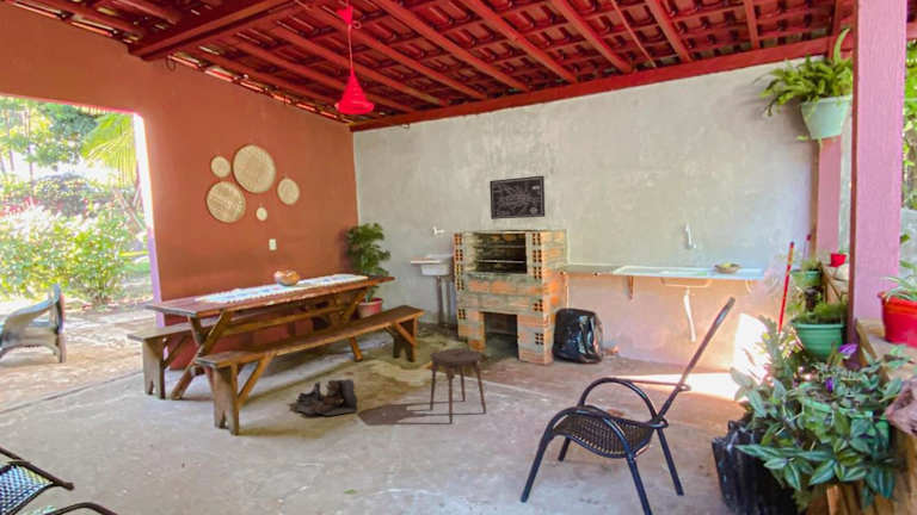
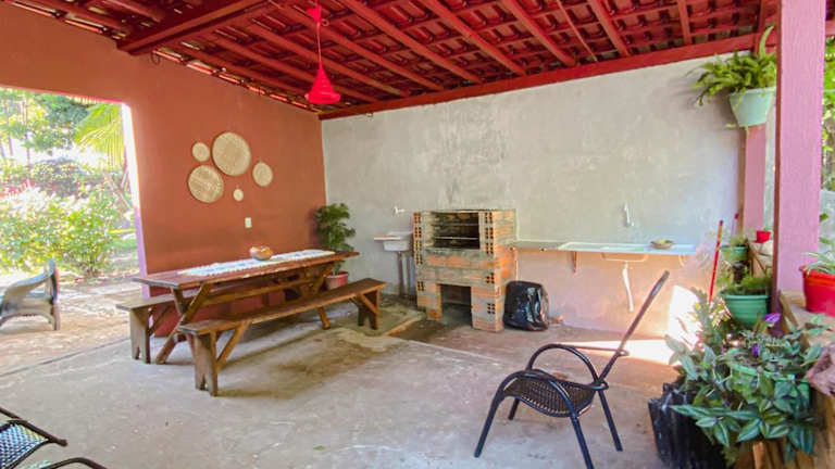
- wall art [488,175,547,221]
- stool [429,347,487,424]
- bag [296,378,358,417]
